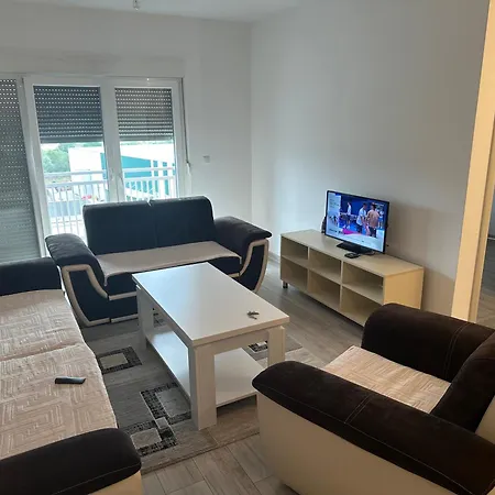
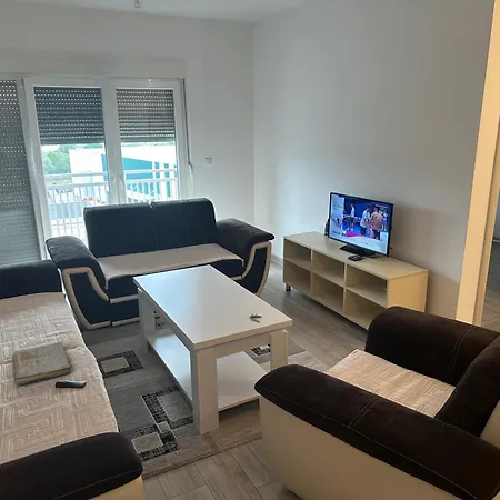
+ book [11,341,73,387]
